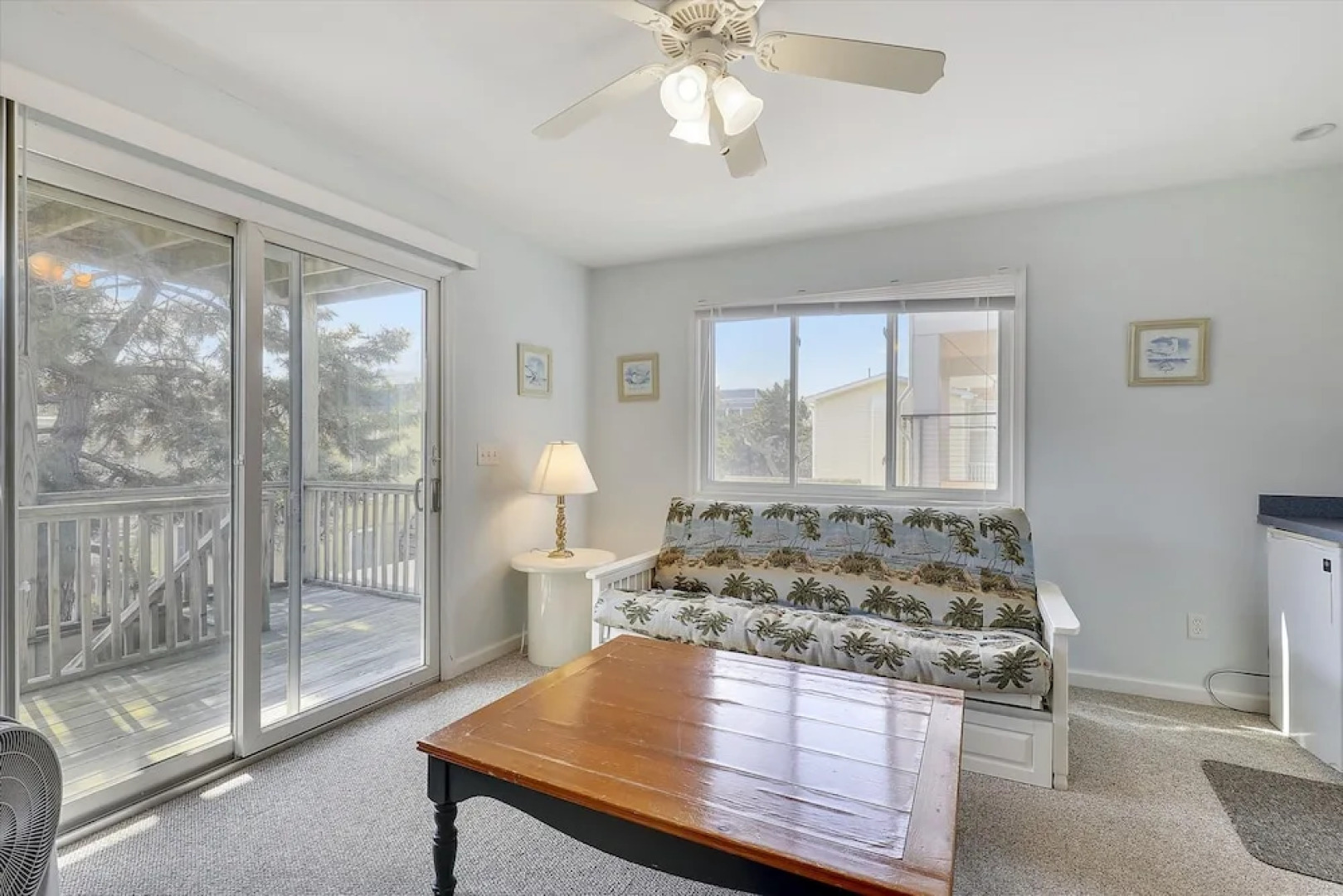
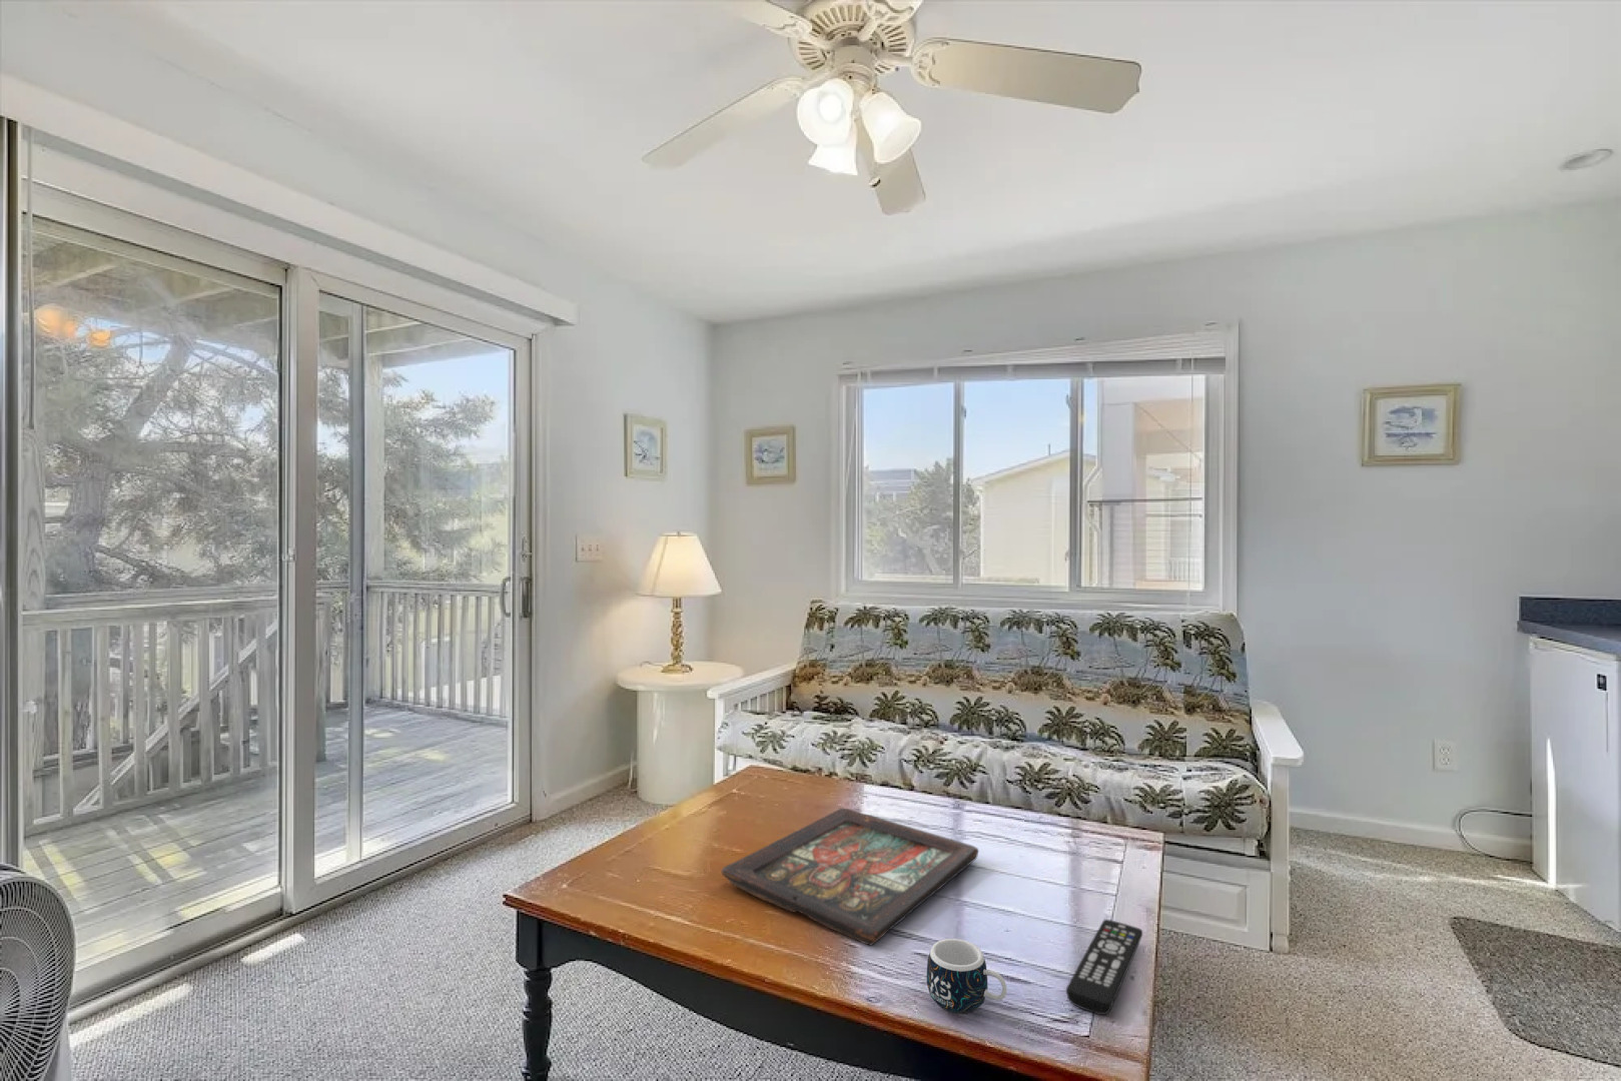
+ decorative tray [719,807,979,946]
+ remote control [1066,919,1143,1015]
+ mug [926,937,1008,1013]
